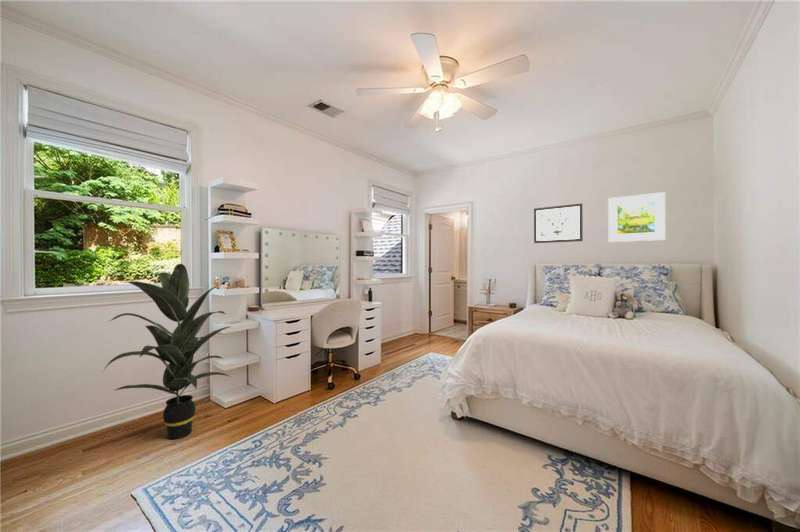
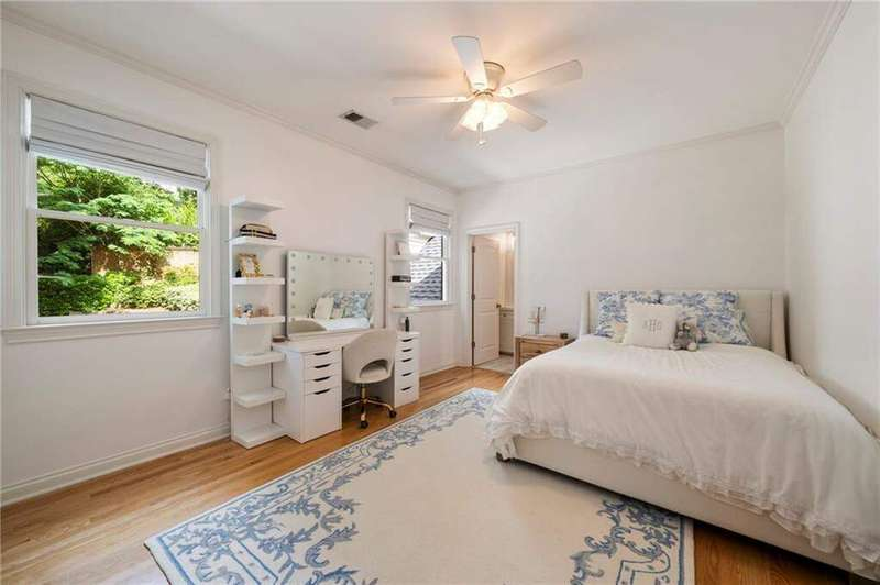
- wall art [533,202,584,244]
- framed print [607,191,666,243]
- indoor plant [101,263,233,440]
